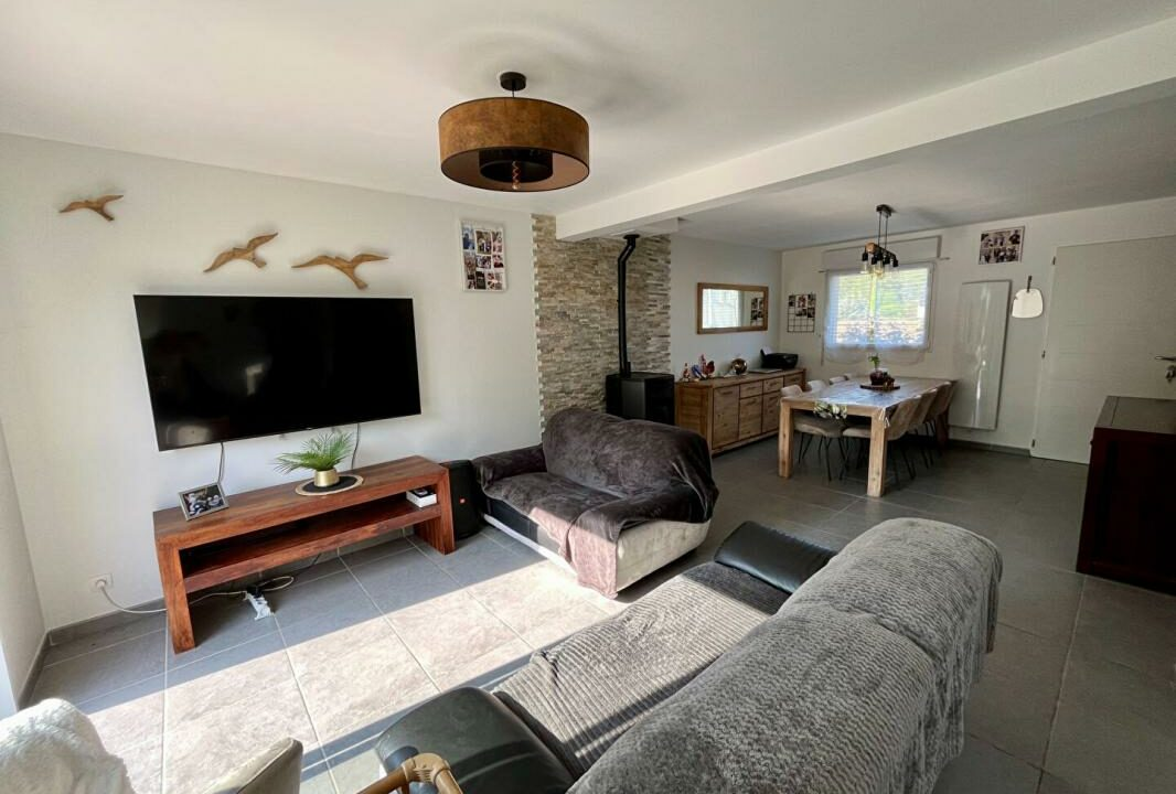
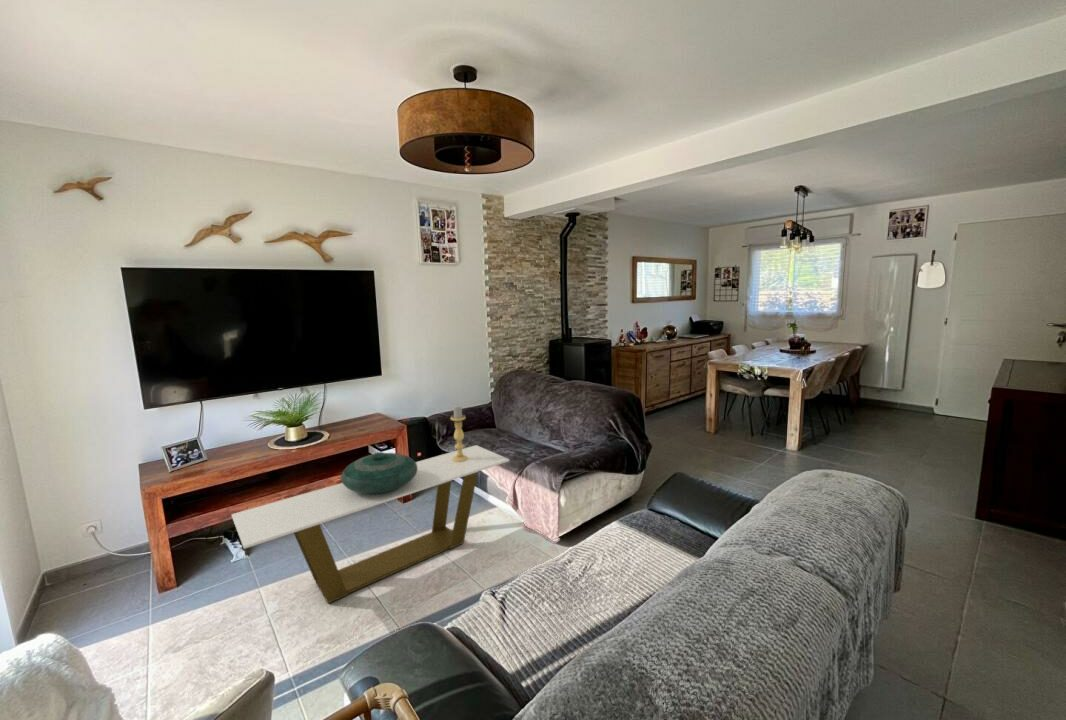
+ decorative bowl [340,451,418,495]
+ coffee table [231,444,510,605]
+ candle holder [450,404,468,462]
